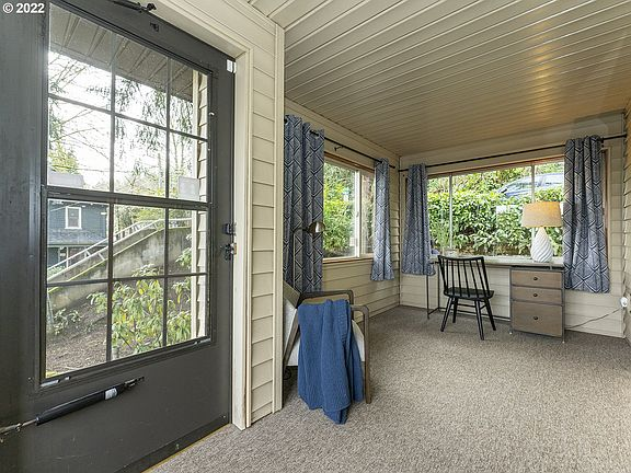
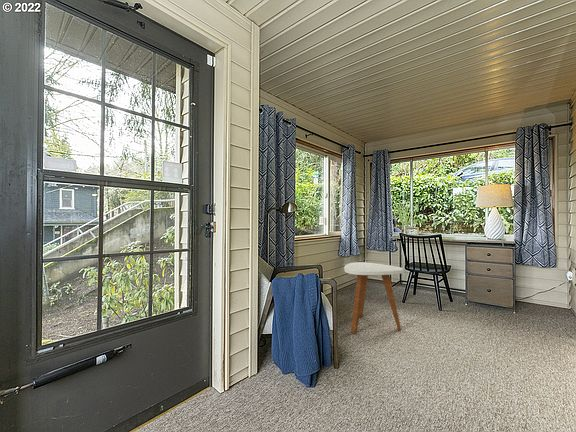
+ side table [343,261,404,335]
